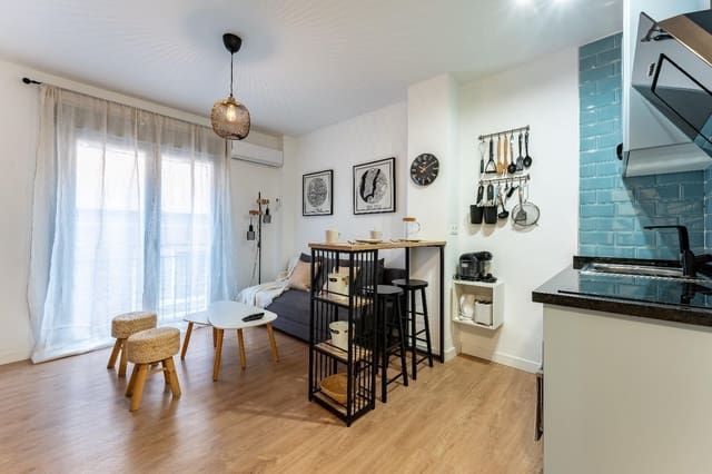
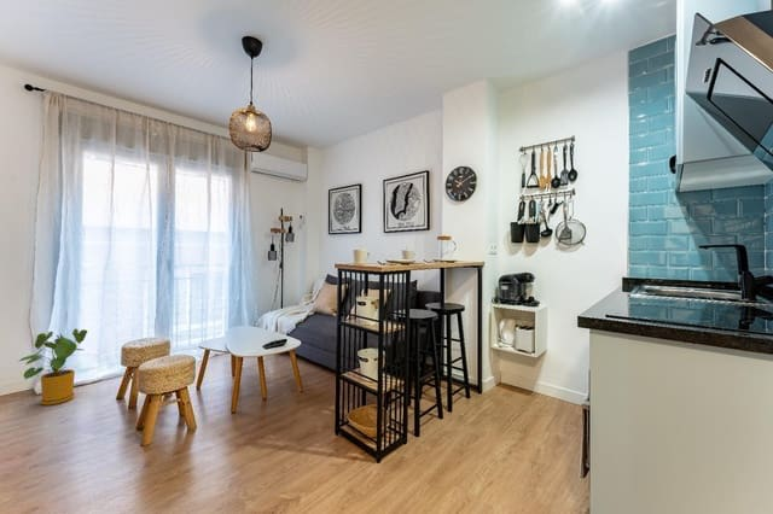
+ house plant [17,328,88,407]
